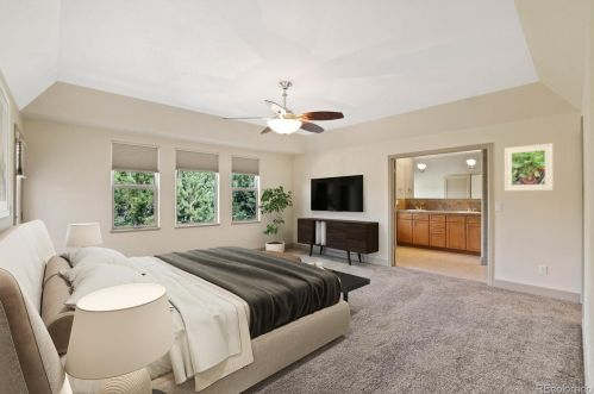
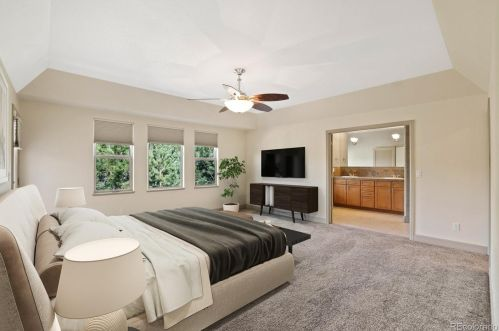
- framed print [504,142,555,192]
